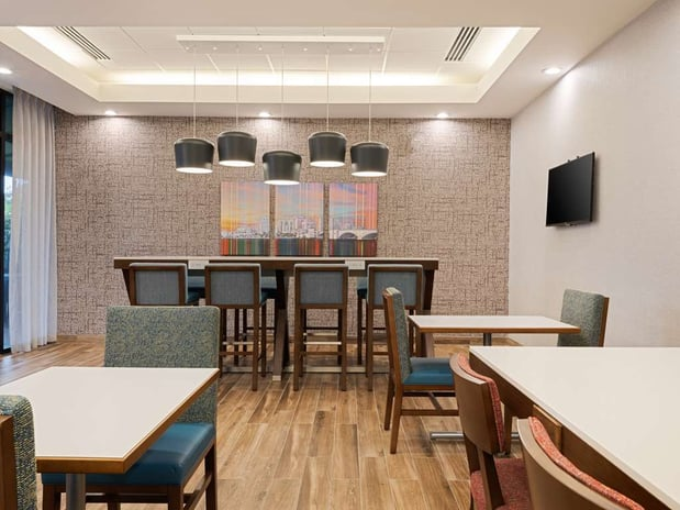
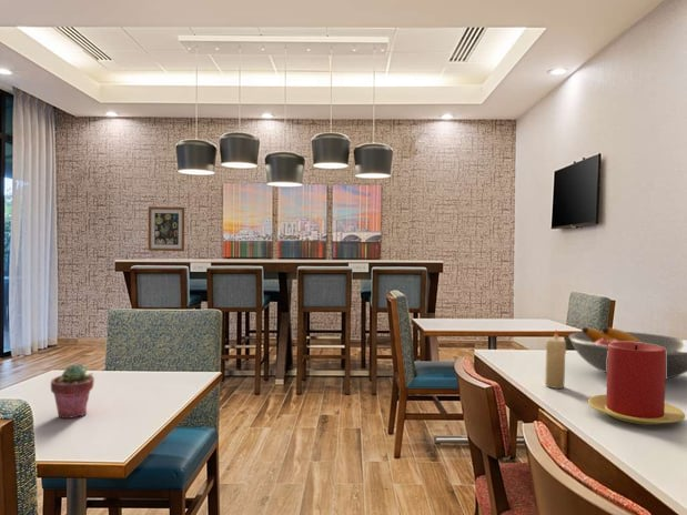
+ wall art [148,205,185,252]
+ candle [587,342,686,425]
+ fruit bowl [567,326,687,381]
+ candle [544,329,567,390]
+ potted succulent [50,363,95,420]
